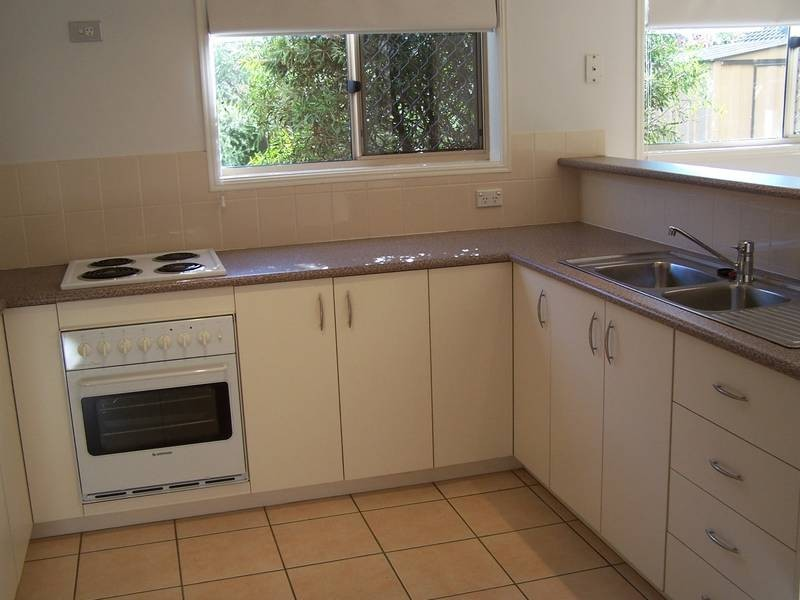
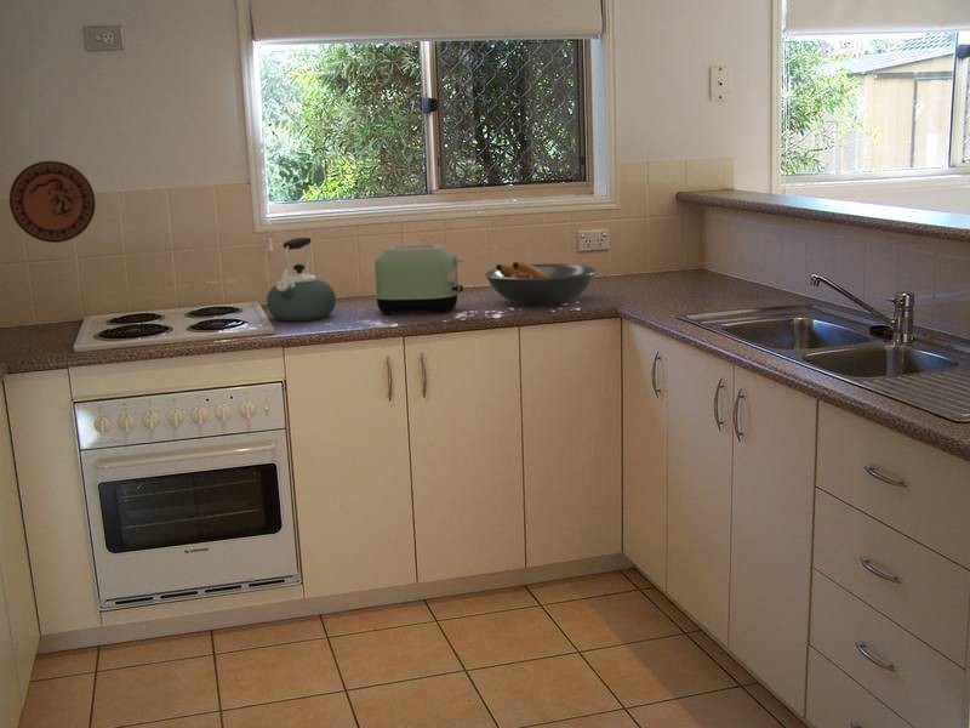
+ toaster [373,243,466,315]
+ kettle [266,237,337,323]
+ decorative plate [8,160,97,244]
+ fruit bowl [484,261,598,306]
